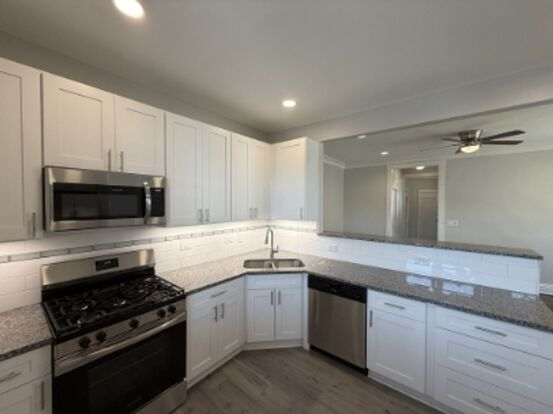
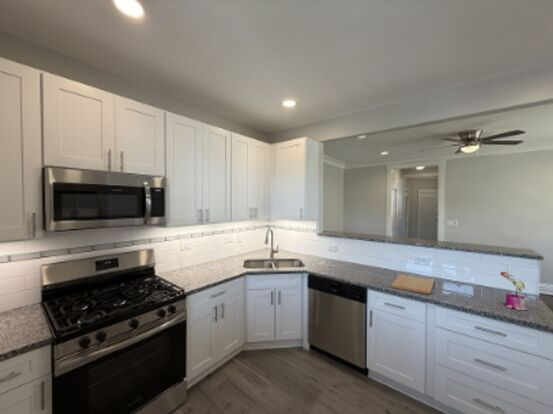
+ cutting board [390,273,435,295]
+ potted plant [499,271,528,311]
